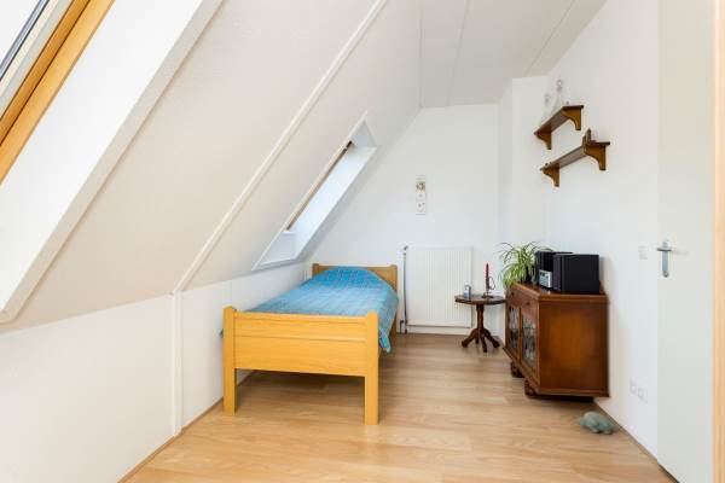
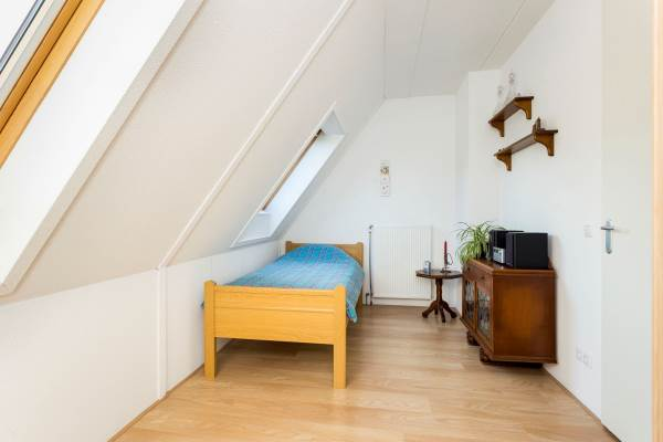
- plush toy [576,412,625,435]
